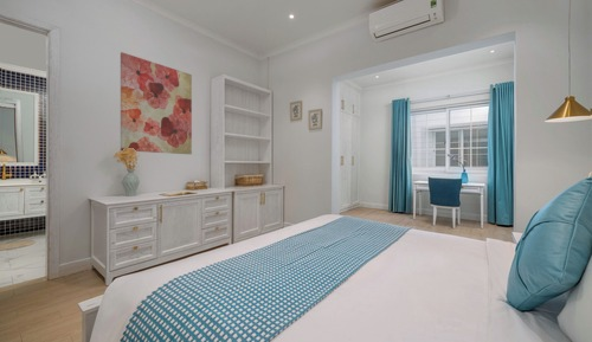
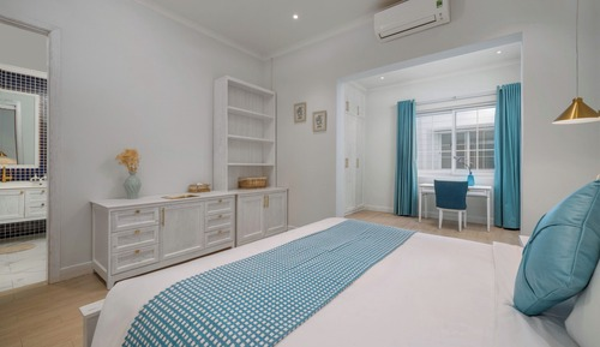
- wall art [120,51,193,155]
